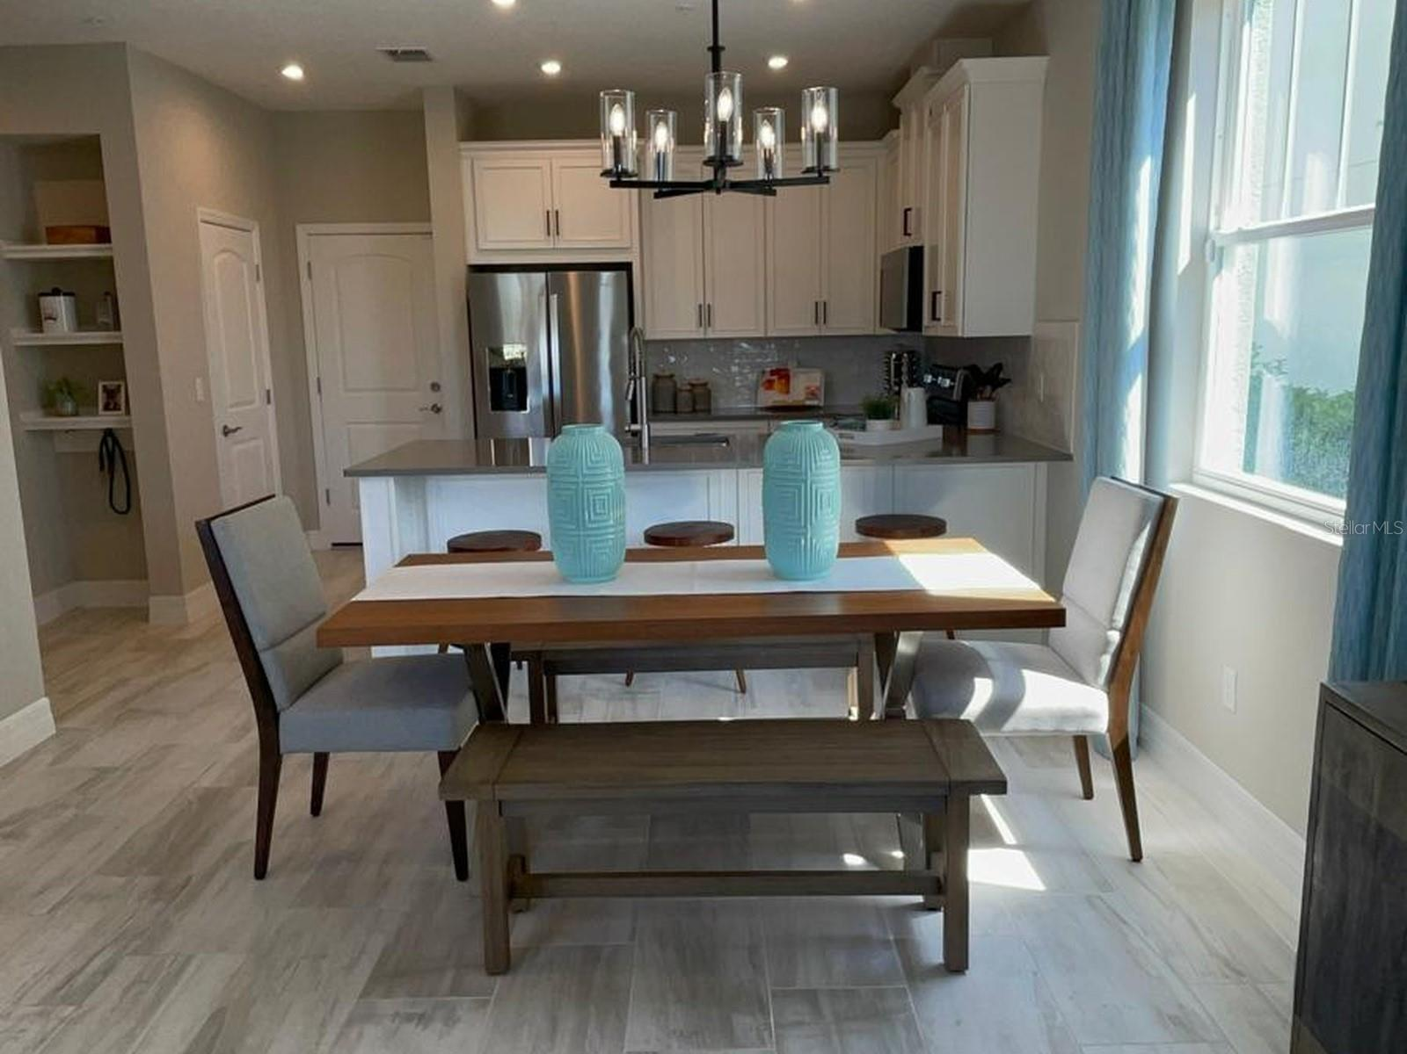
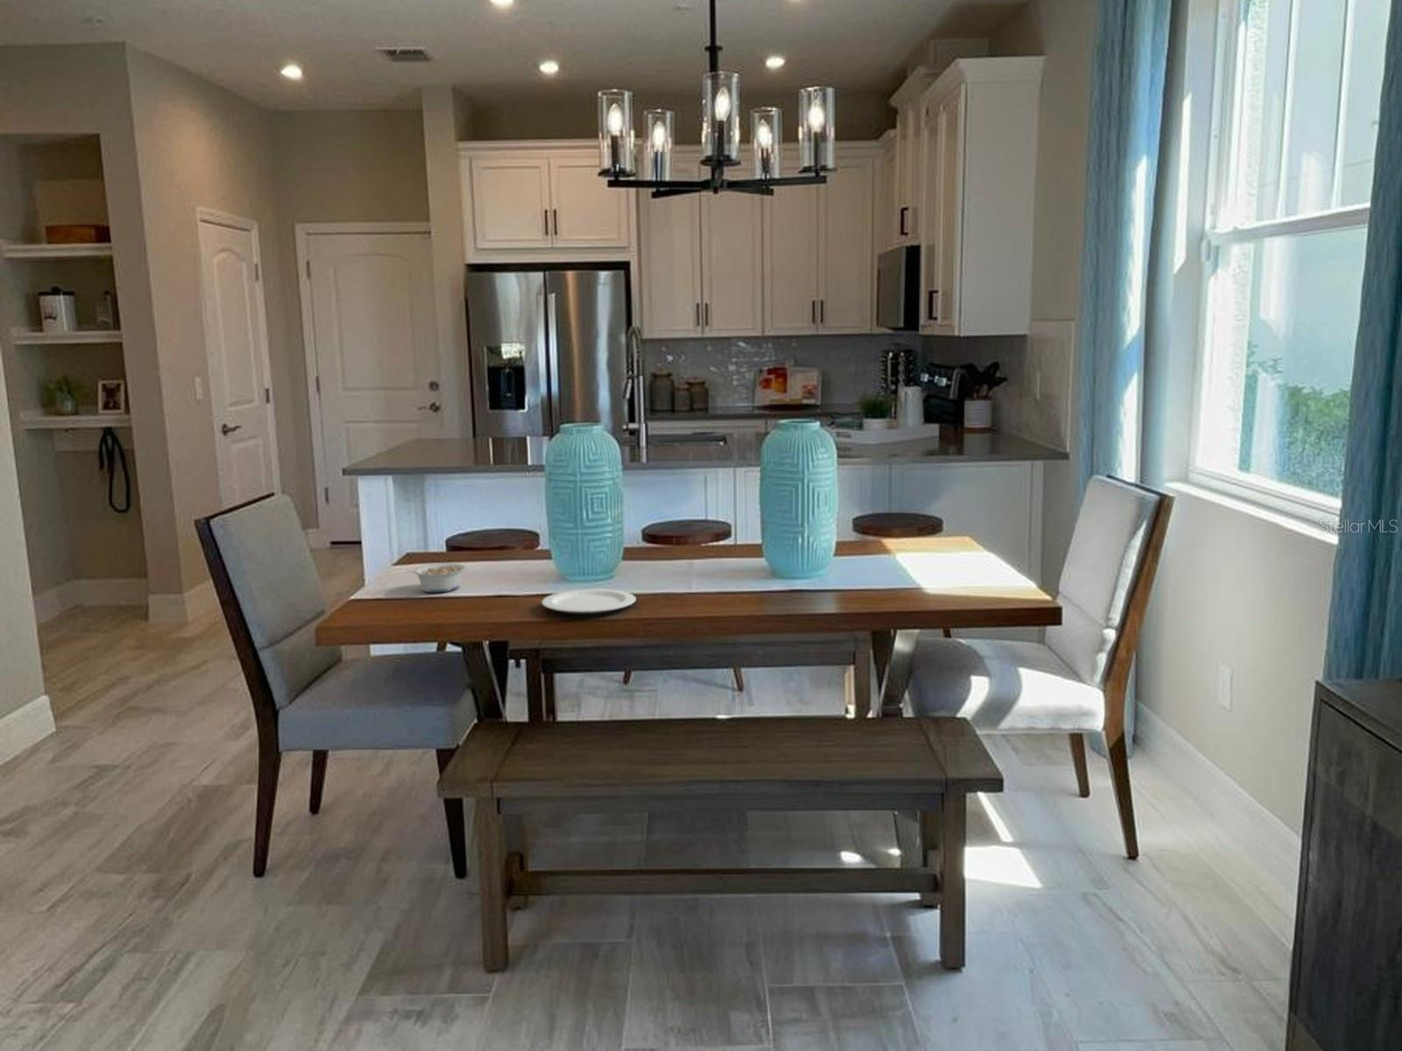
+ plate [541,587,637,616]
+ legume [406,562,467,593]
